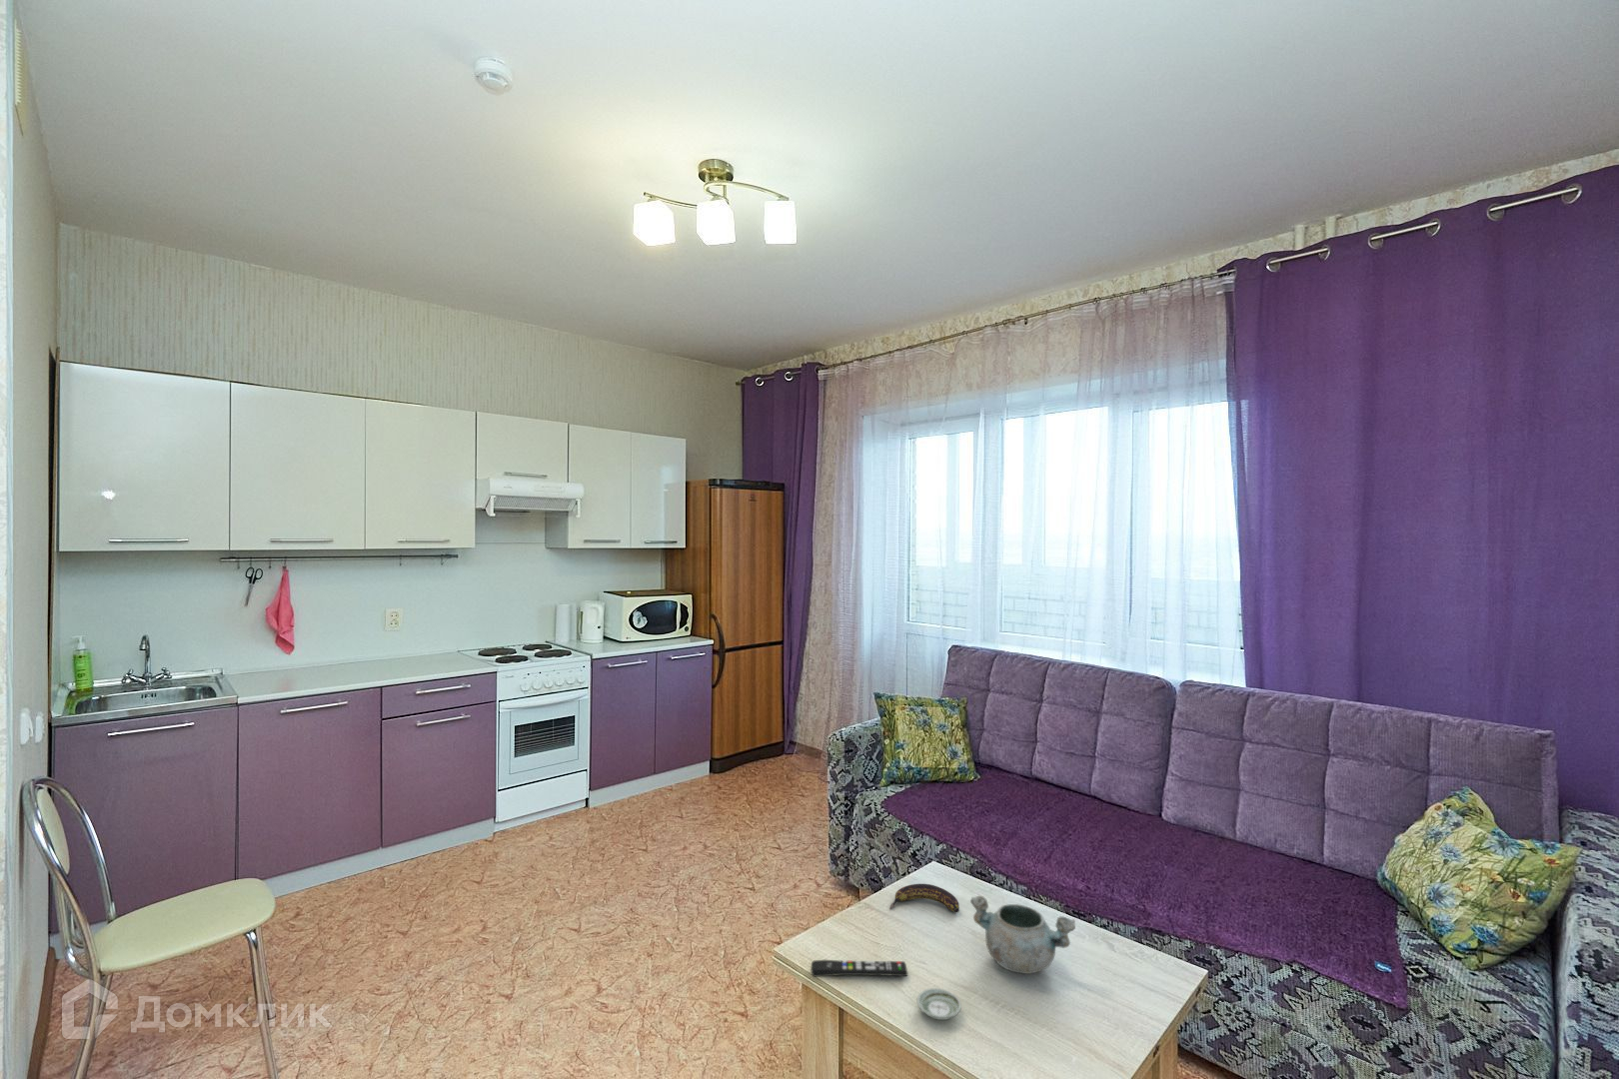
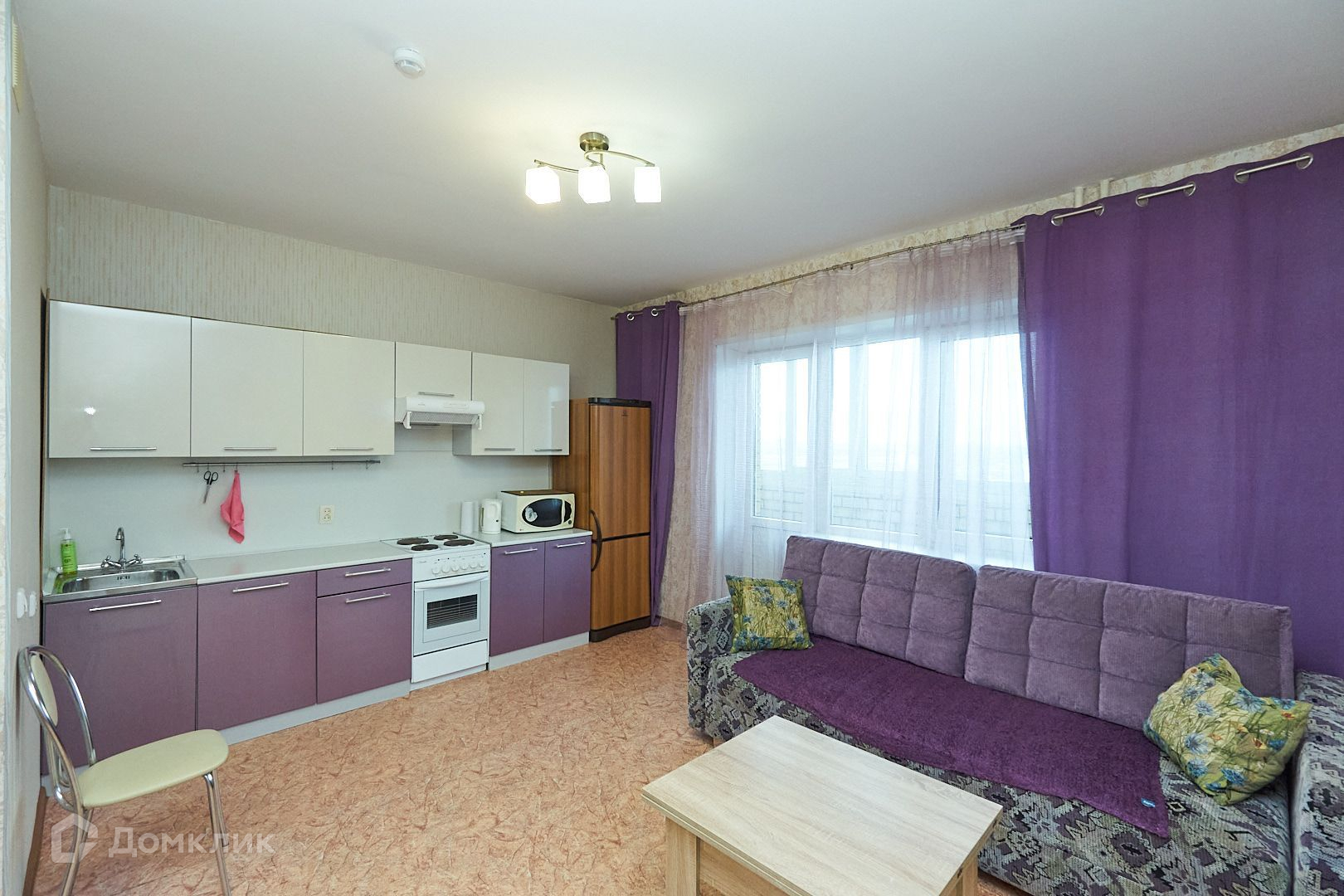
- banana [889,883,960,914]
- remote control [811,959,908,978]
- decorative bowl [970,895,1077,975]
- saucer [917,987,962,1021]
